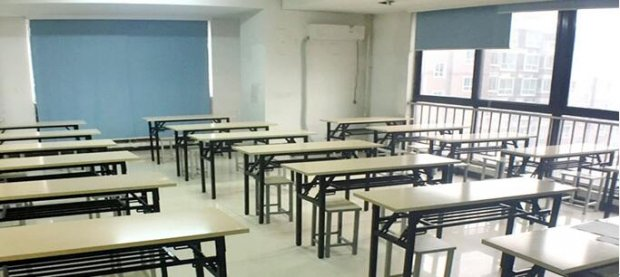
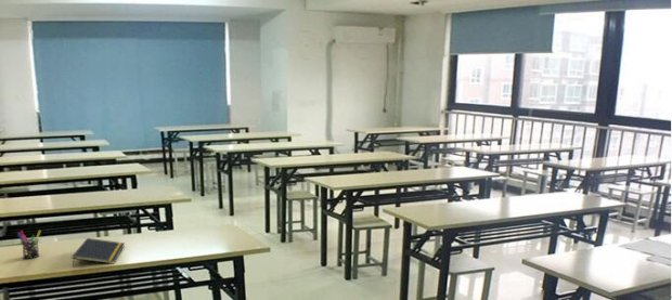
+ pen holder [16,230,42,260]
+ notepad [70,237,126,268]
